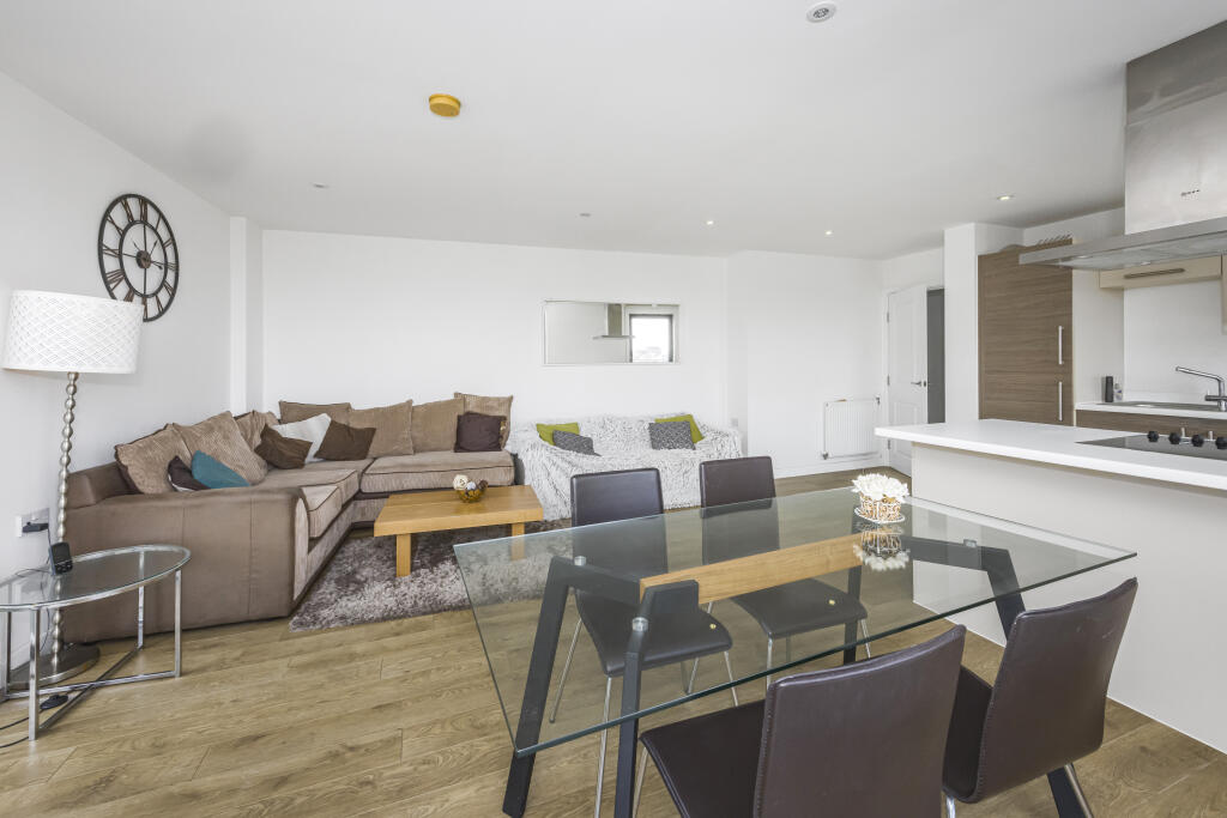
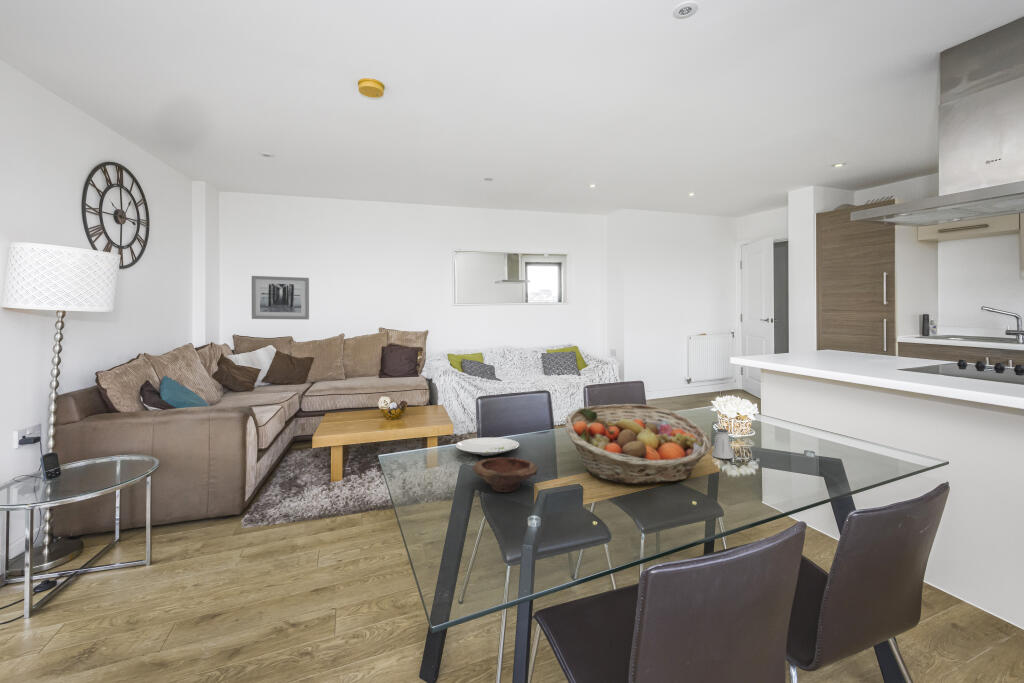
+ plate [454,437,521,457]
+ bowl [471,456,539,493]
+ wall art [251,275,310,320]
+ fruit basket [564,403,713,485]
+ saltshaker [711,428,734,460]
